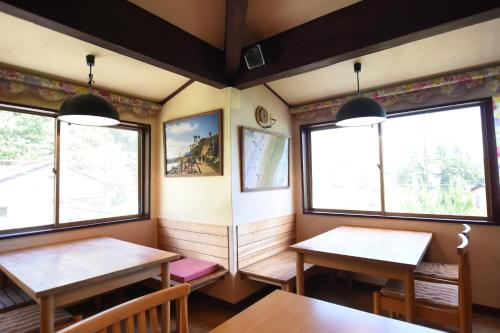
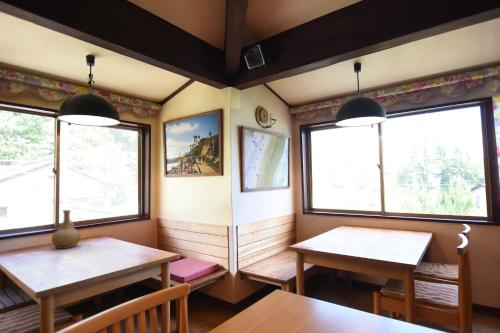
+ vase [51,209,82,250]
